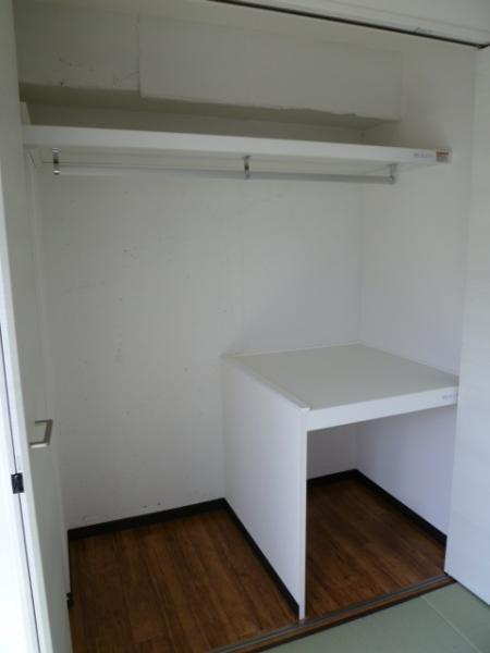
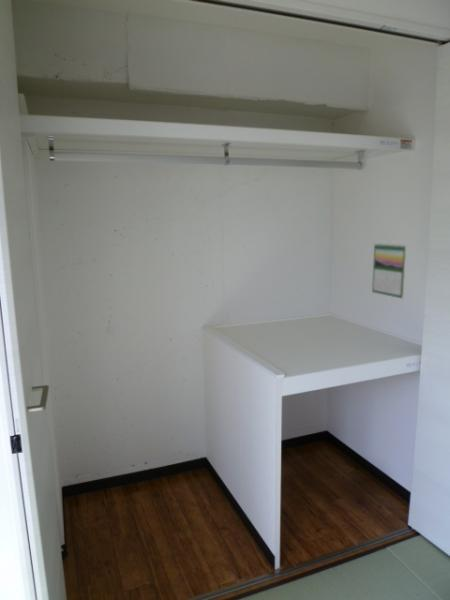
+ calendar [371,242,407,299]
